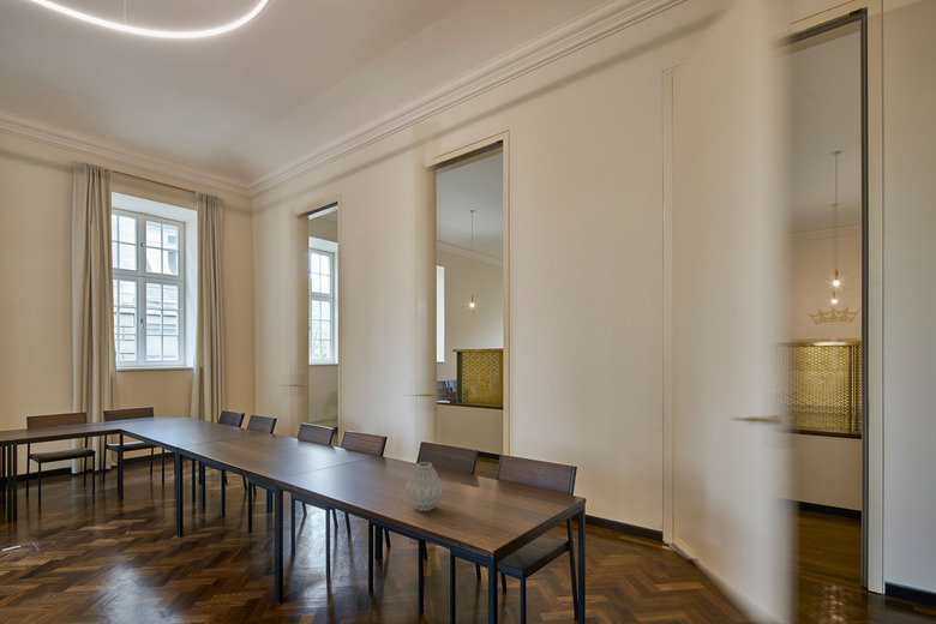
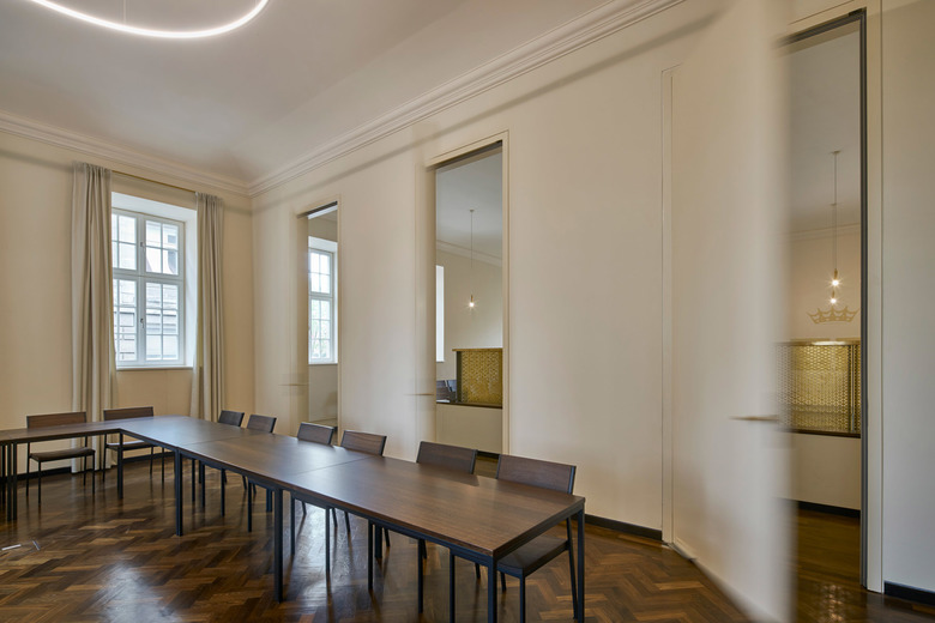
- vase [404,461,445,512]
